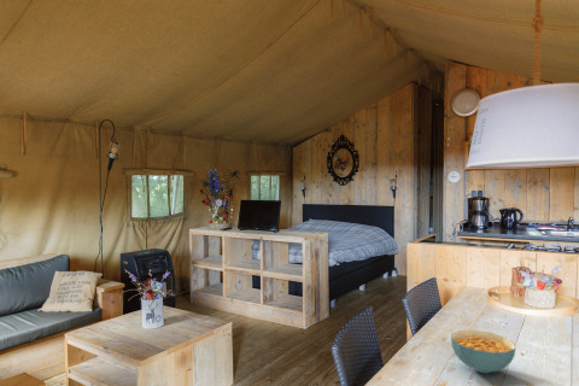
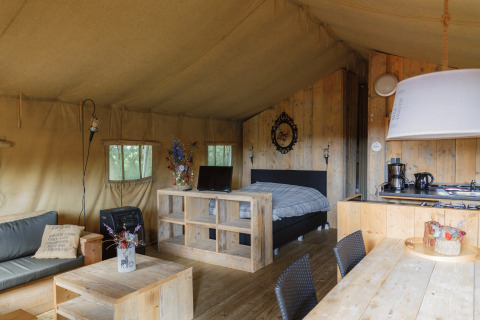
- cereal bowl [450,329,516,374]
